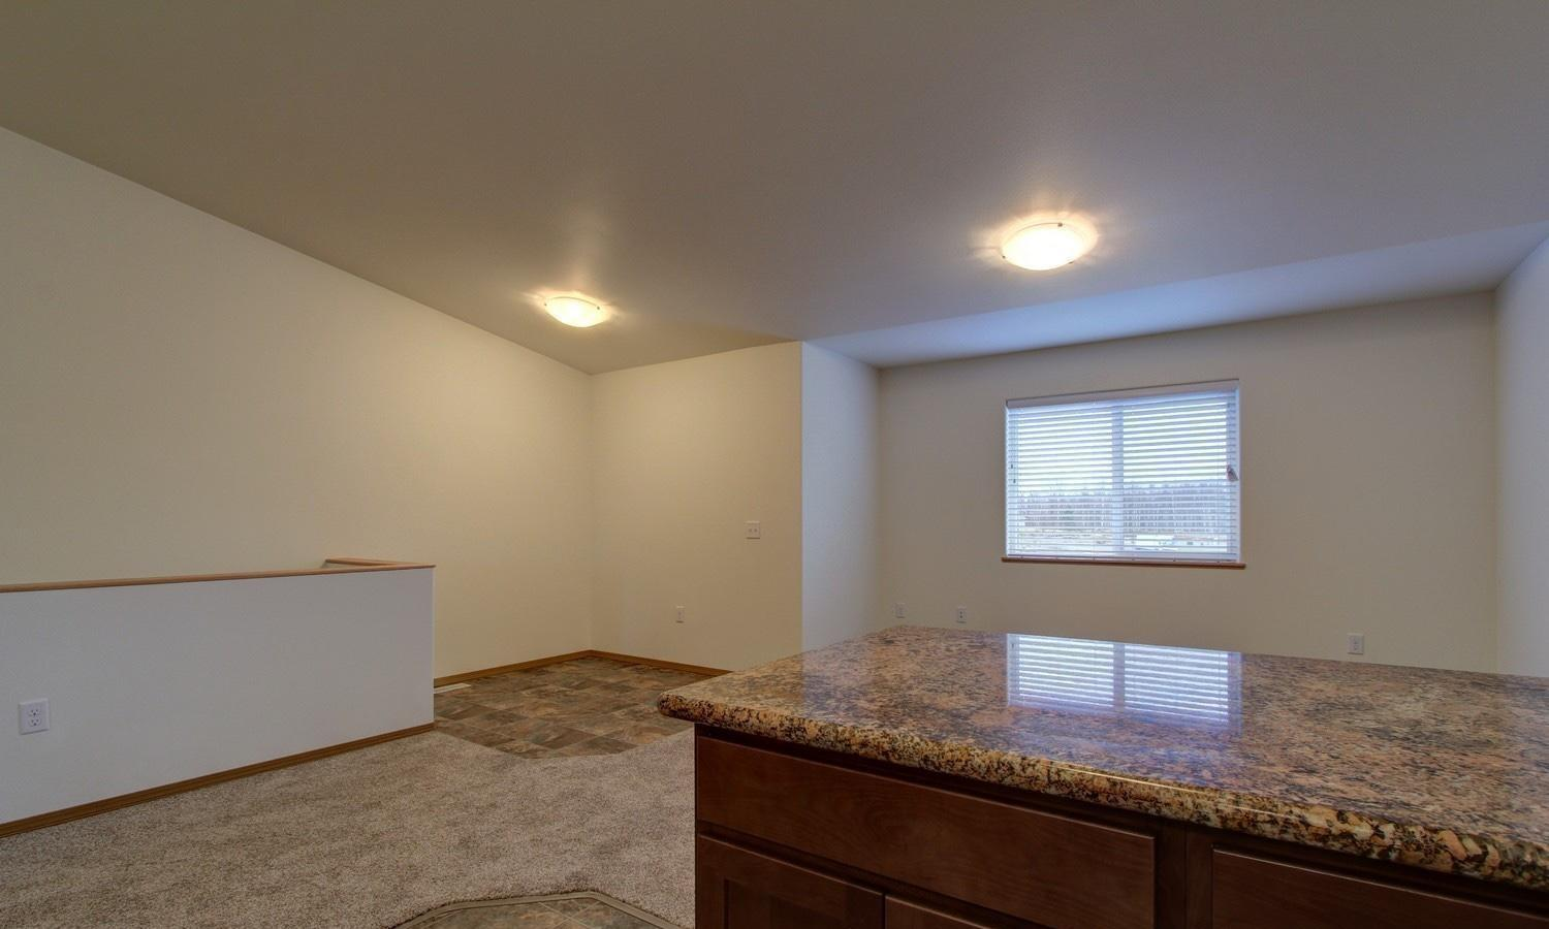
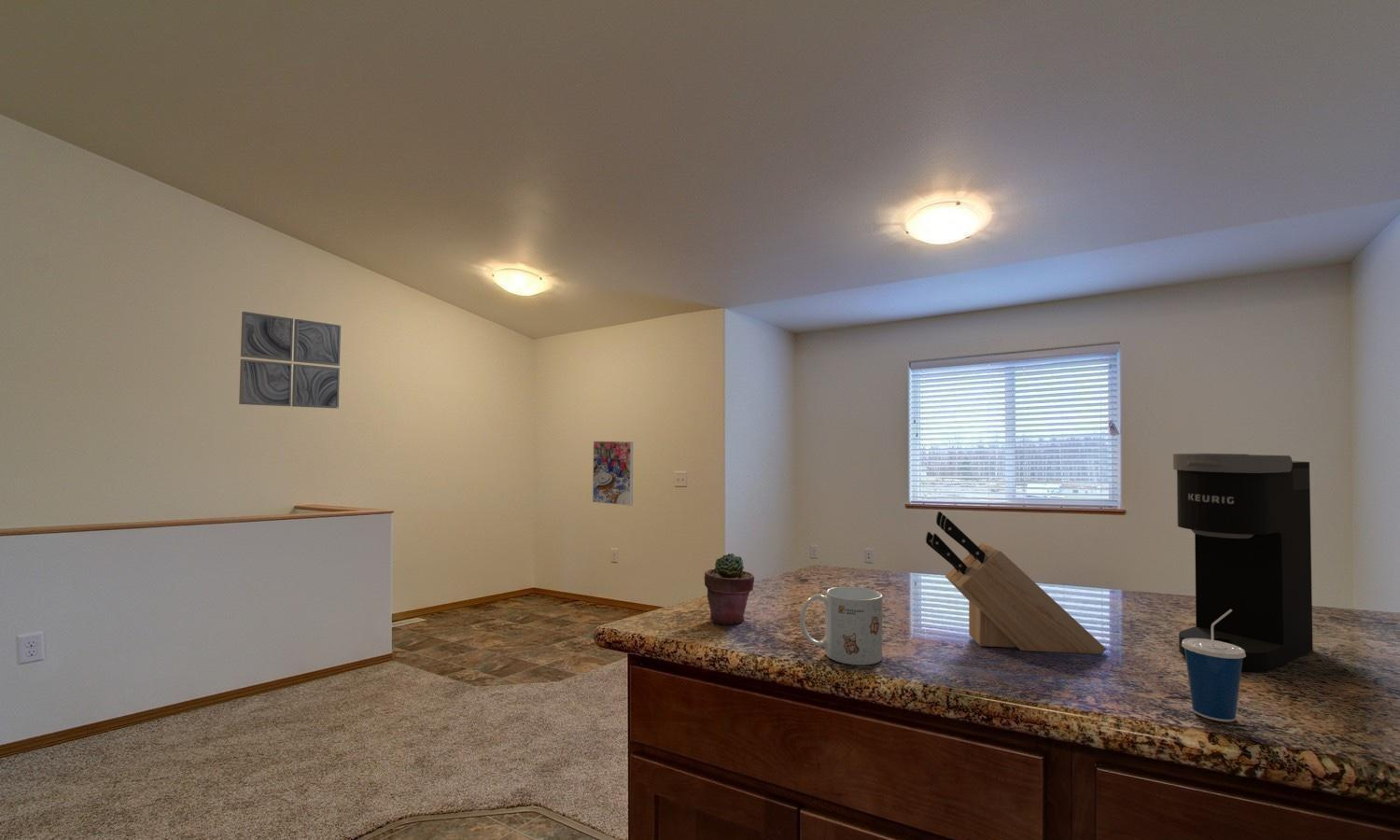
+ cup [1182,609,1246,722]
+ wall art [238,311,342,409]
+ mug [799,586,883,665]
+ coffee maker [1172,453,1314,674]
+ potted succulent [704,553,755,625]
+ knife block [925,511,1107,655]
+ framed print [592,441,634,507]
